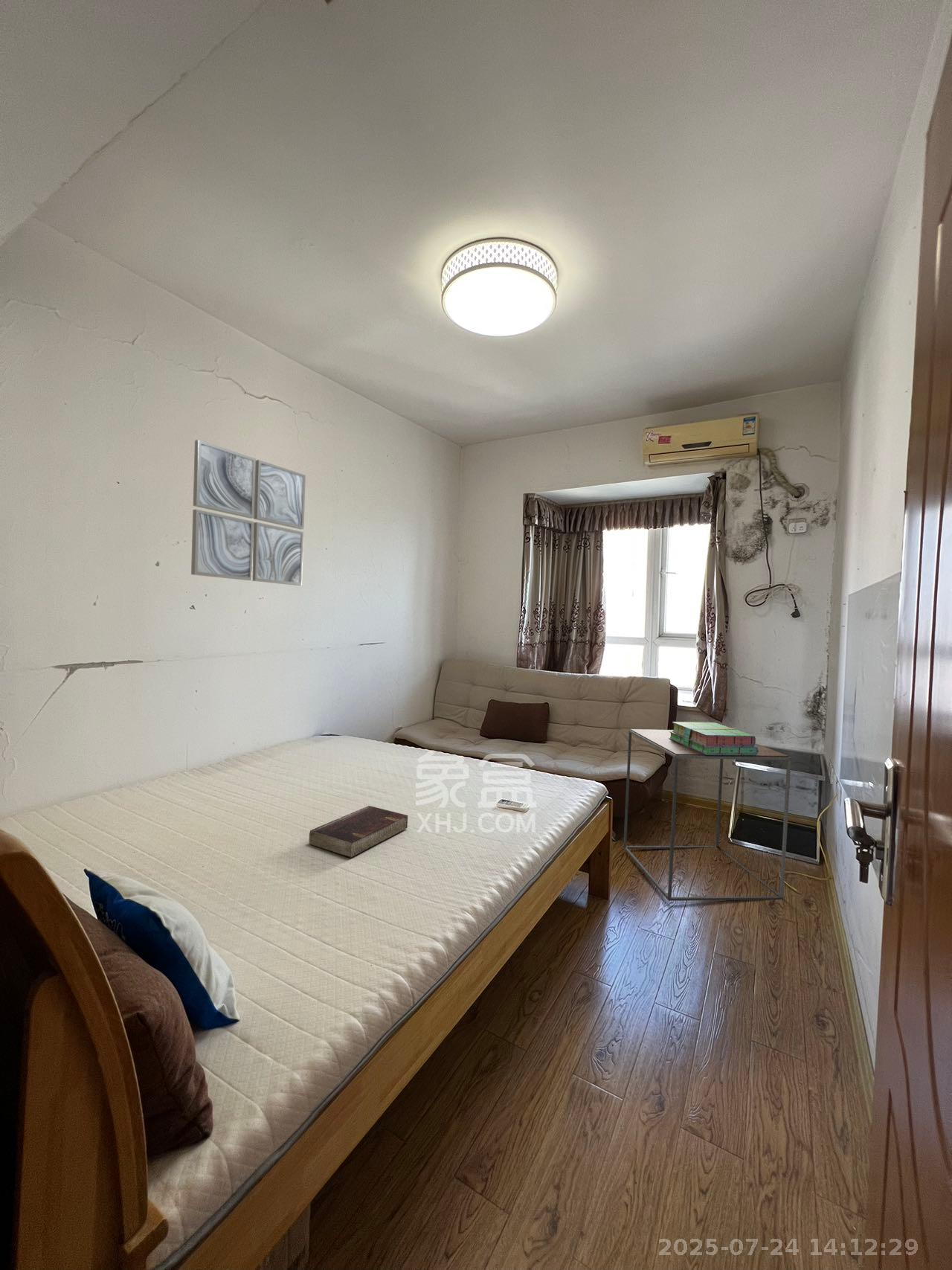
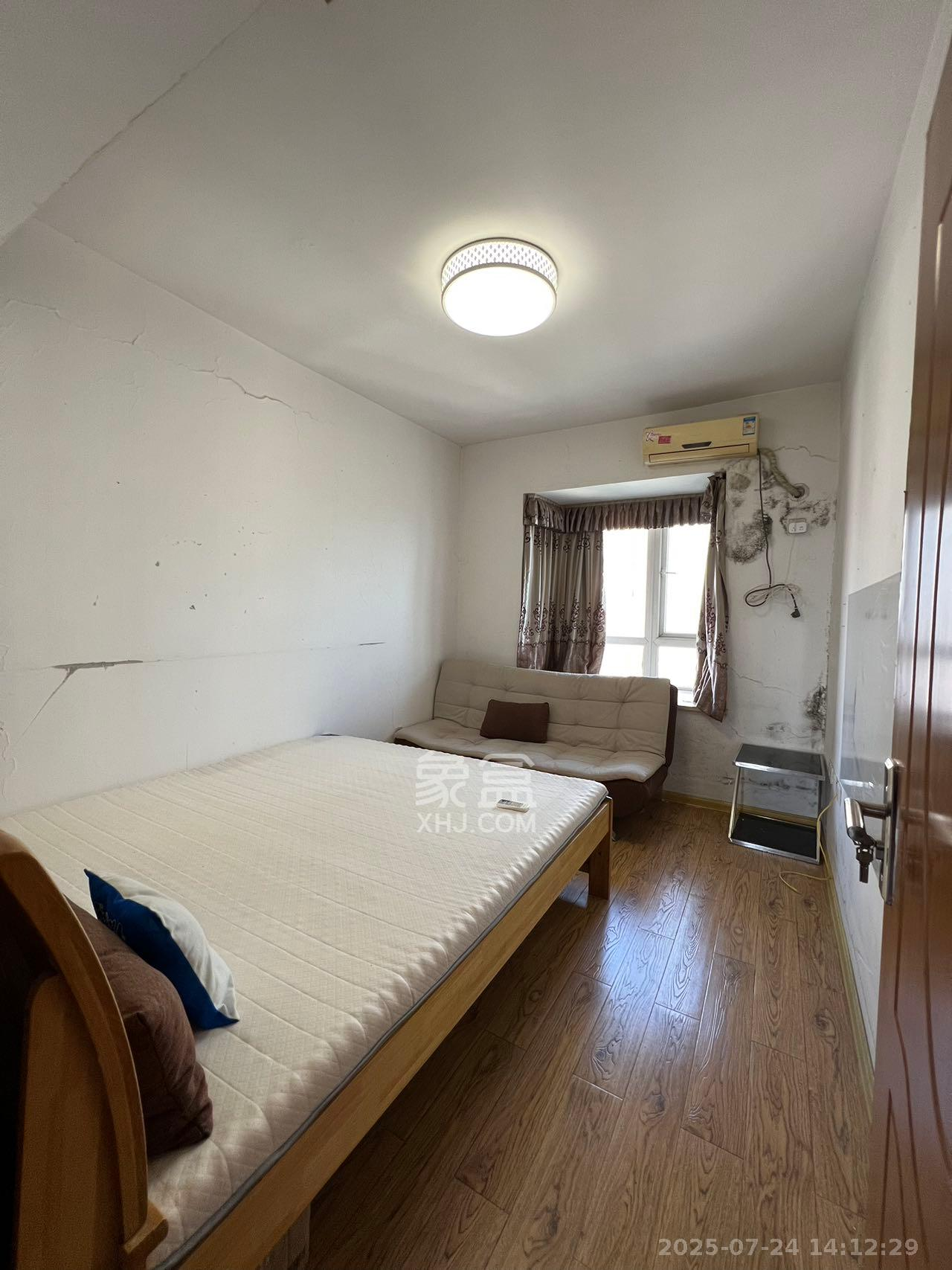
- side table [623,728,792,902]
- wall art [190,439,306,586]
- stack of books [669,721,759,755]
- hardback book [309,805,408,858]
